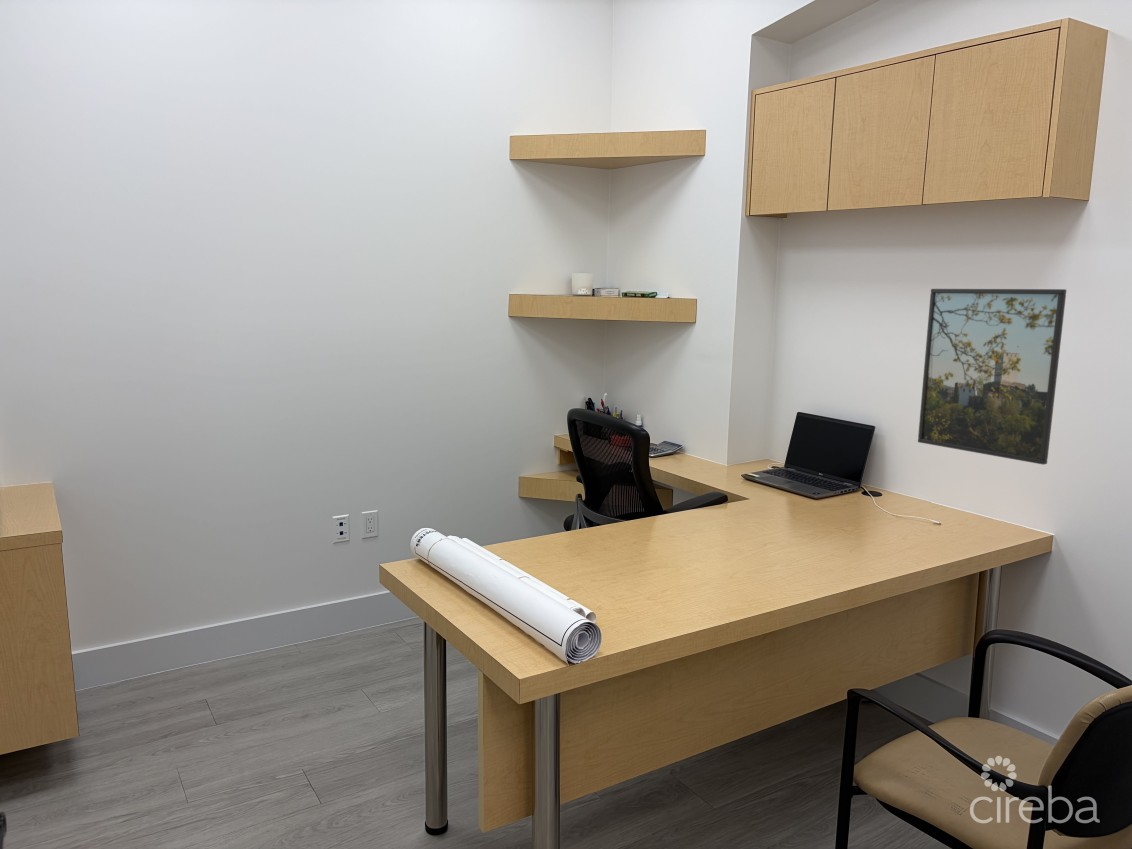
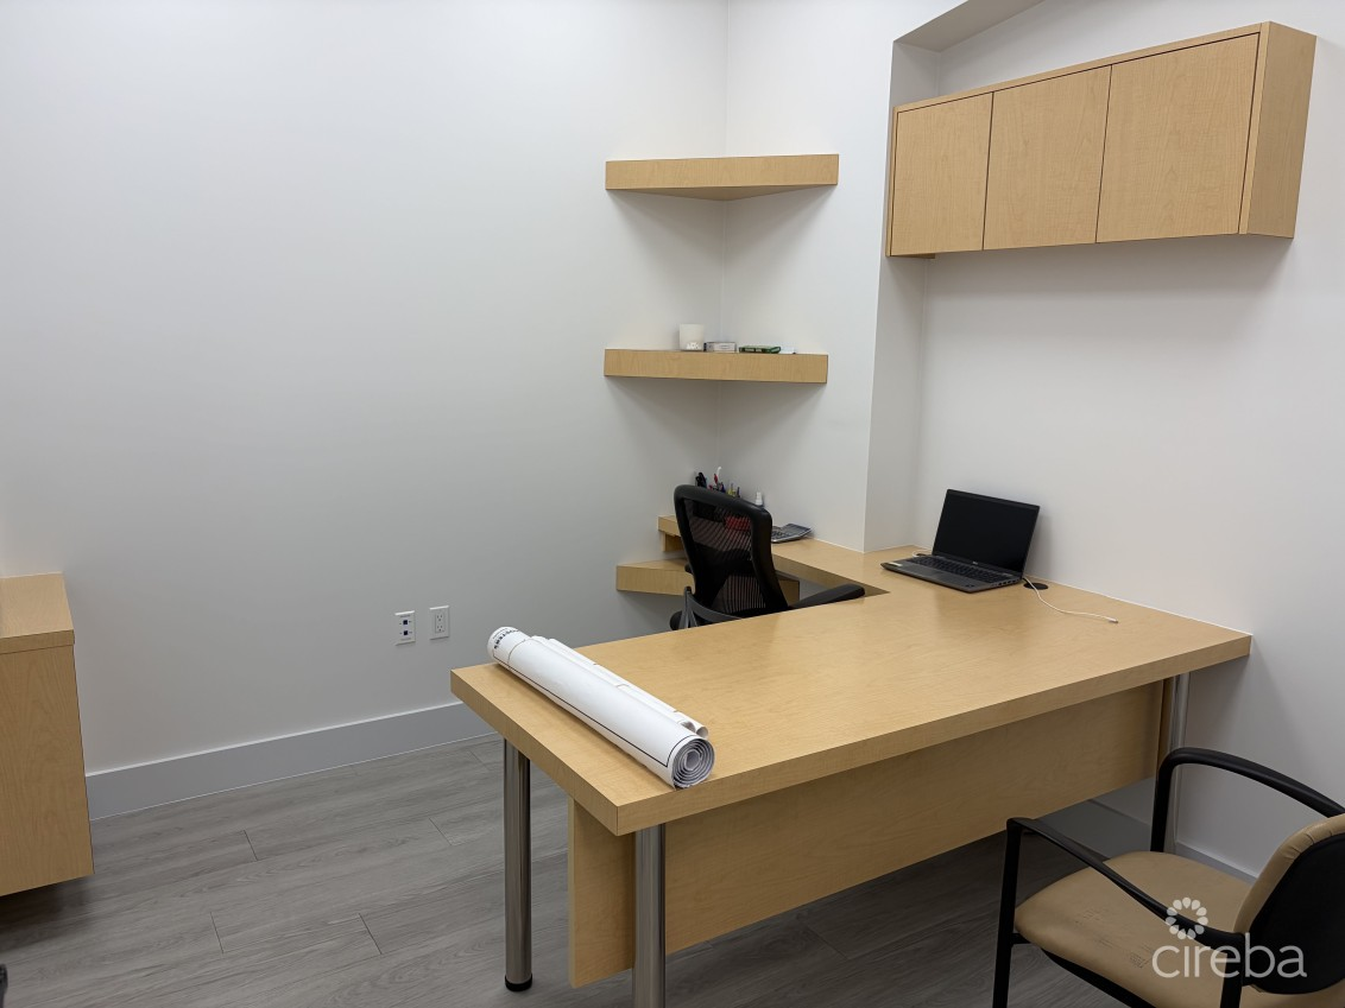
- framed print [917,288,1067,466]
